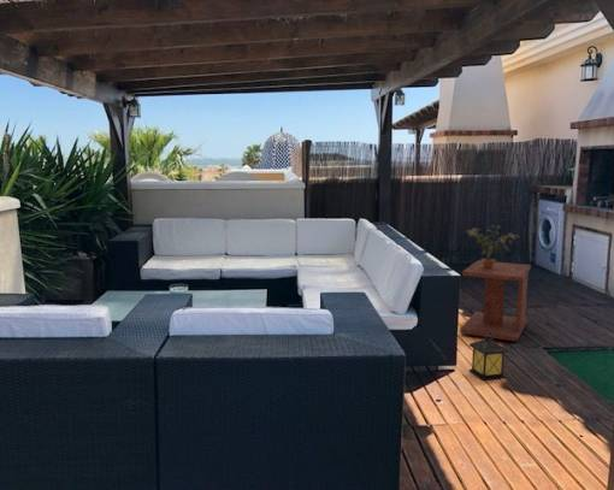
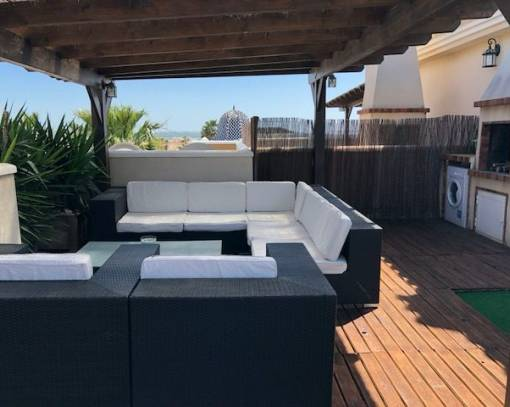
- lantern [468,333,509,382]
- potted plant [465,224,520,268]
- side table [459,259,532,342]
